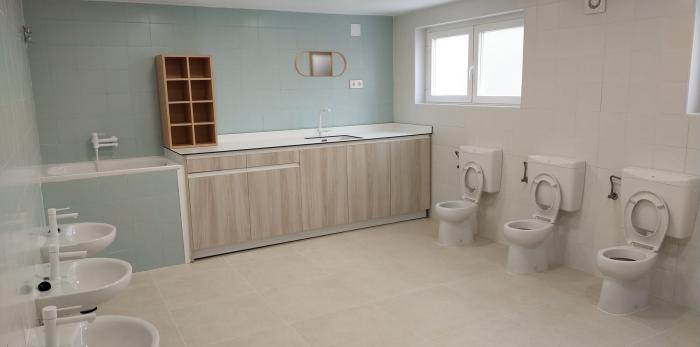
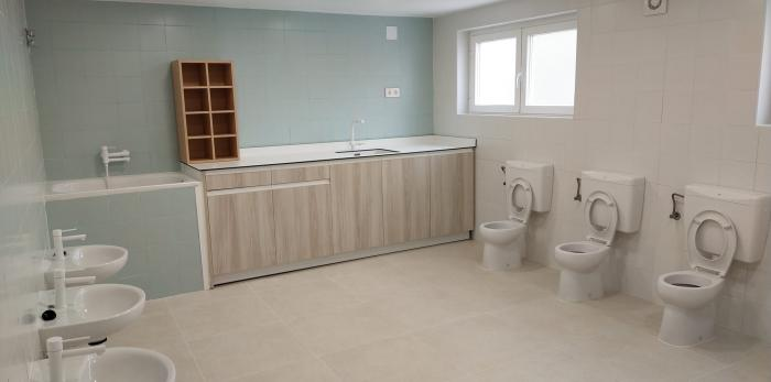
- home mirror [293,50,347,78]
